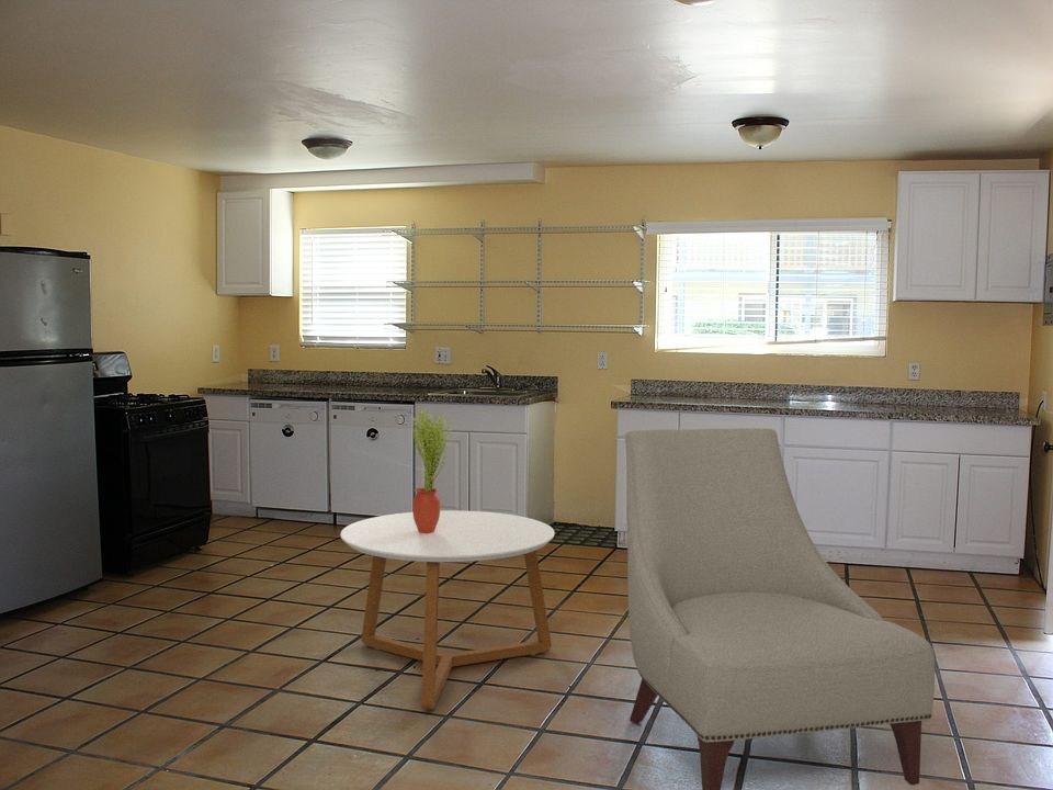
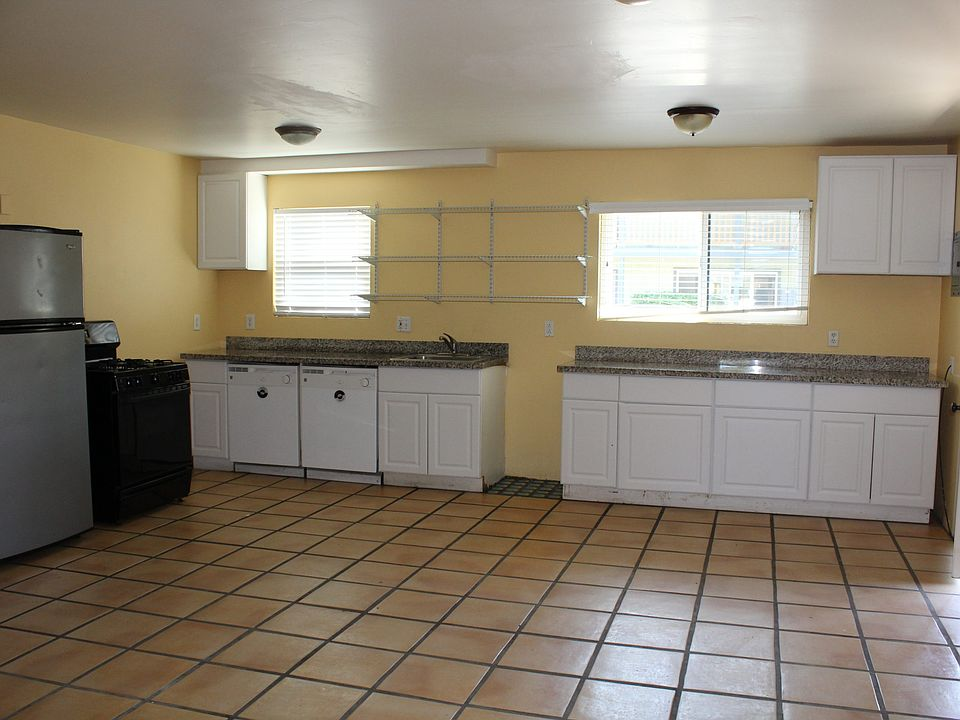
- potted plant [411,407,453,533]
- coffee table [340,509,555,710]
- chair [624,427,936,790]
